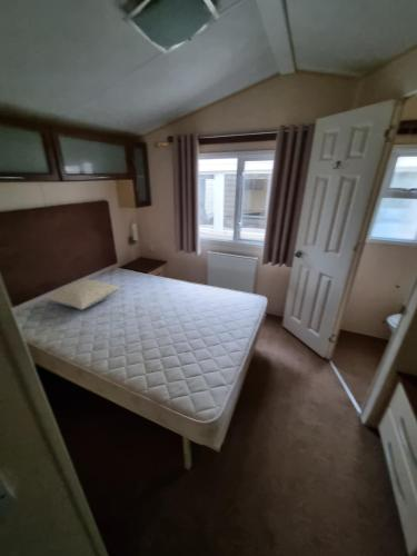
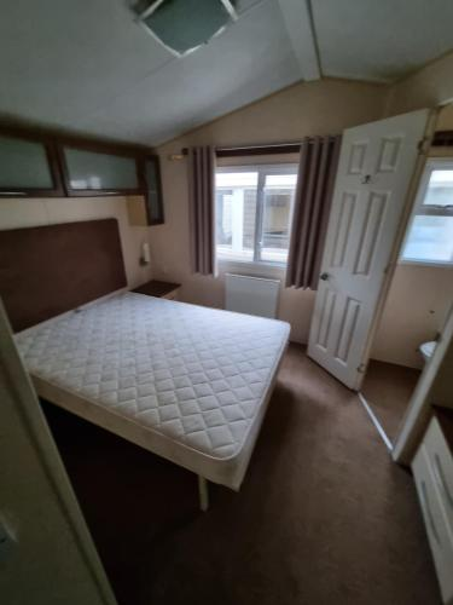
- pillow [41,278,121,310]
